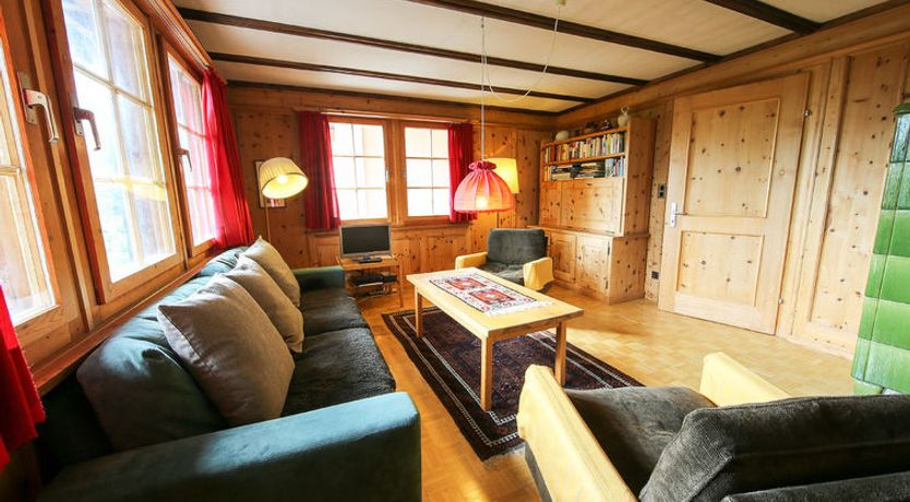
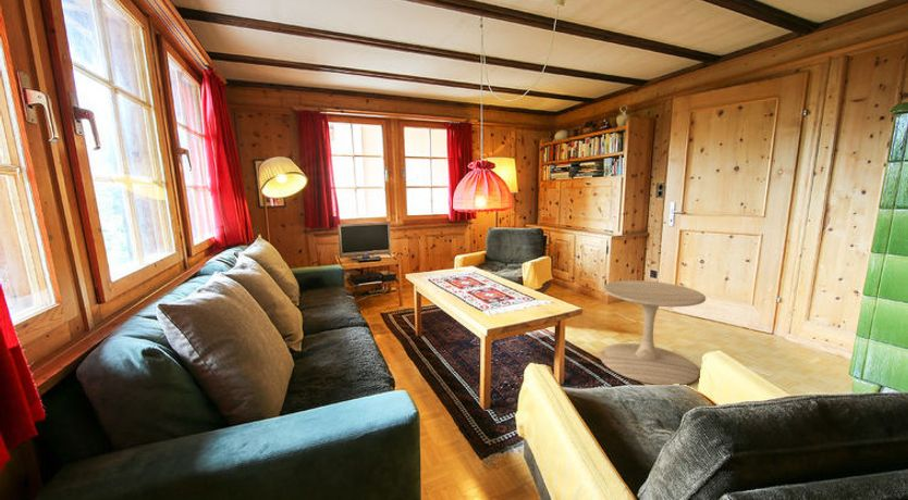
+ side table [599,279,707,386]
